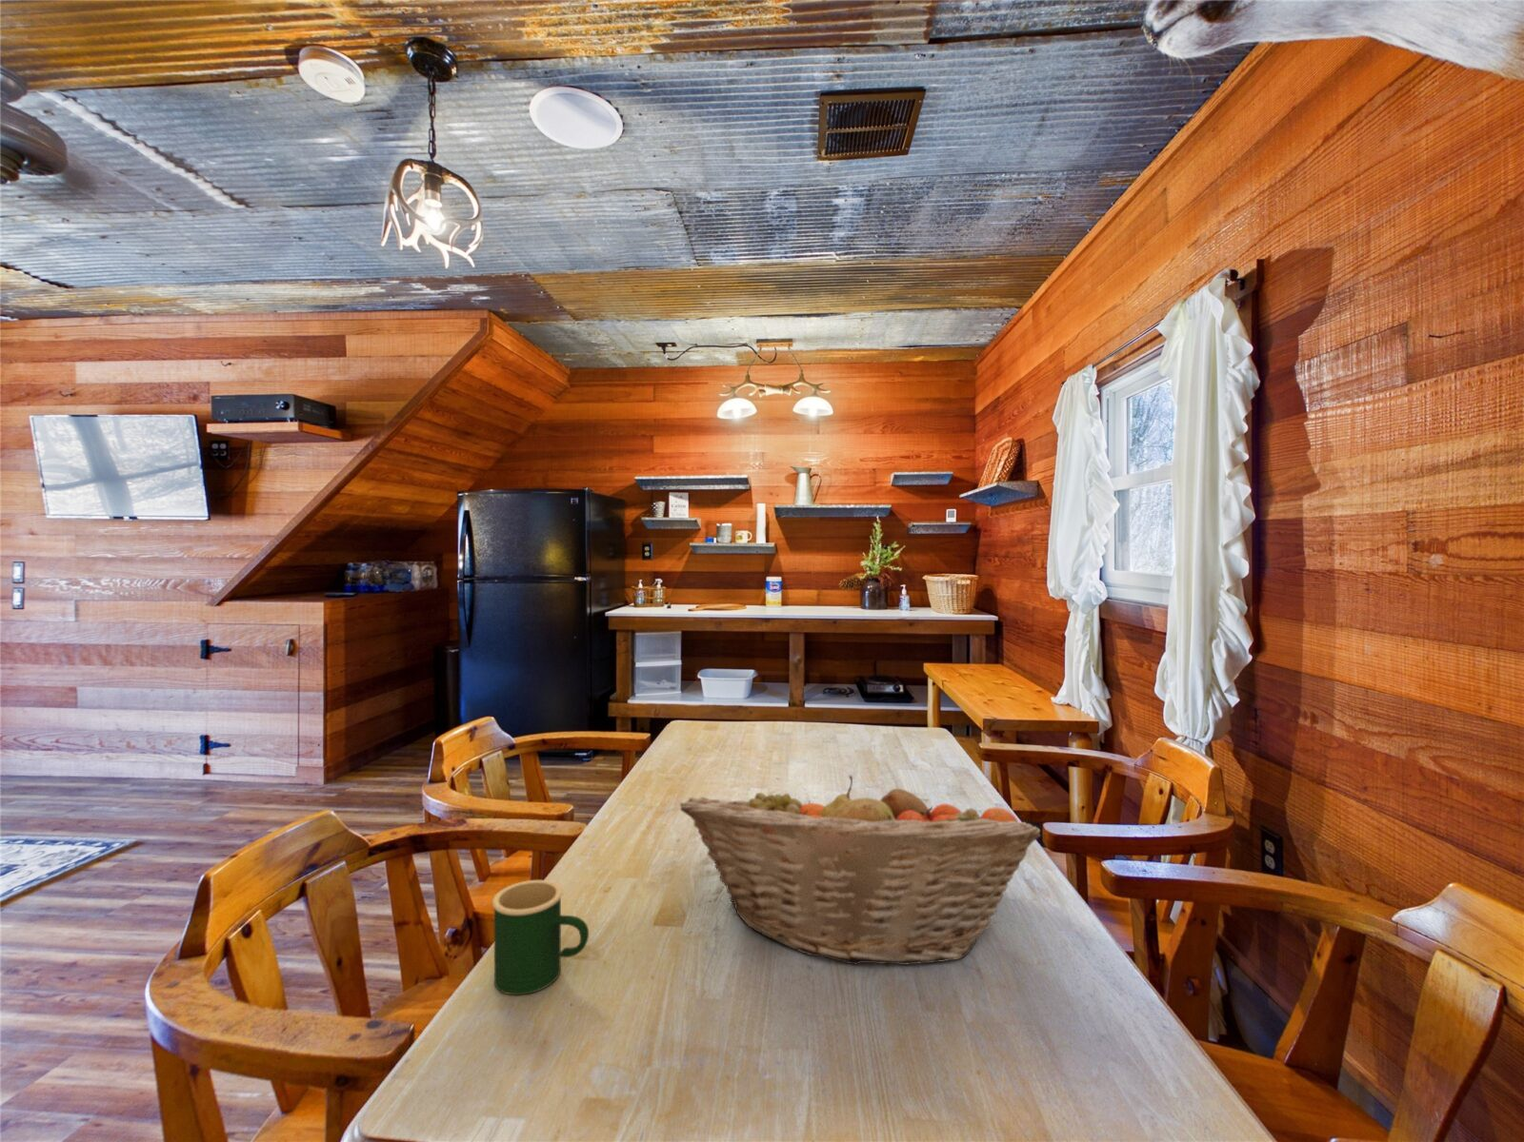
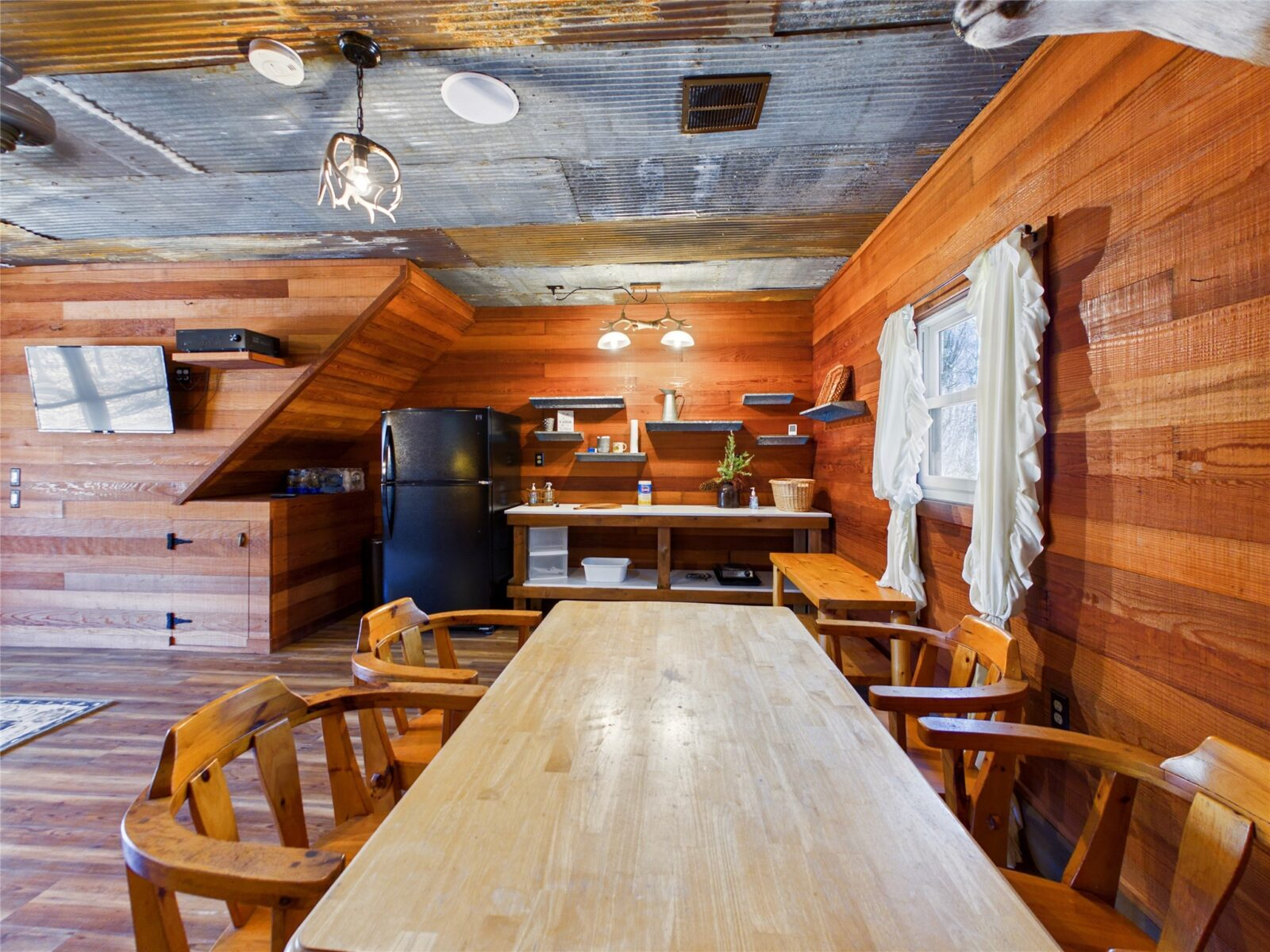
- fruit basket [679,775,1042,966]
- mug [492,879,589,996]
